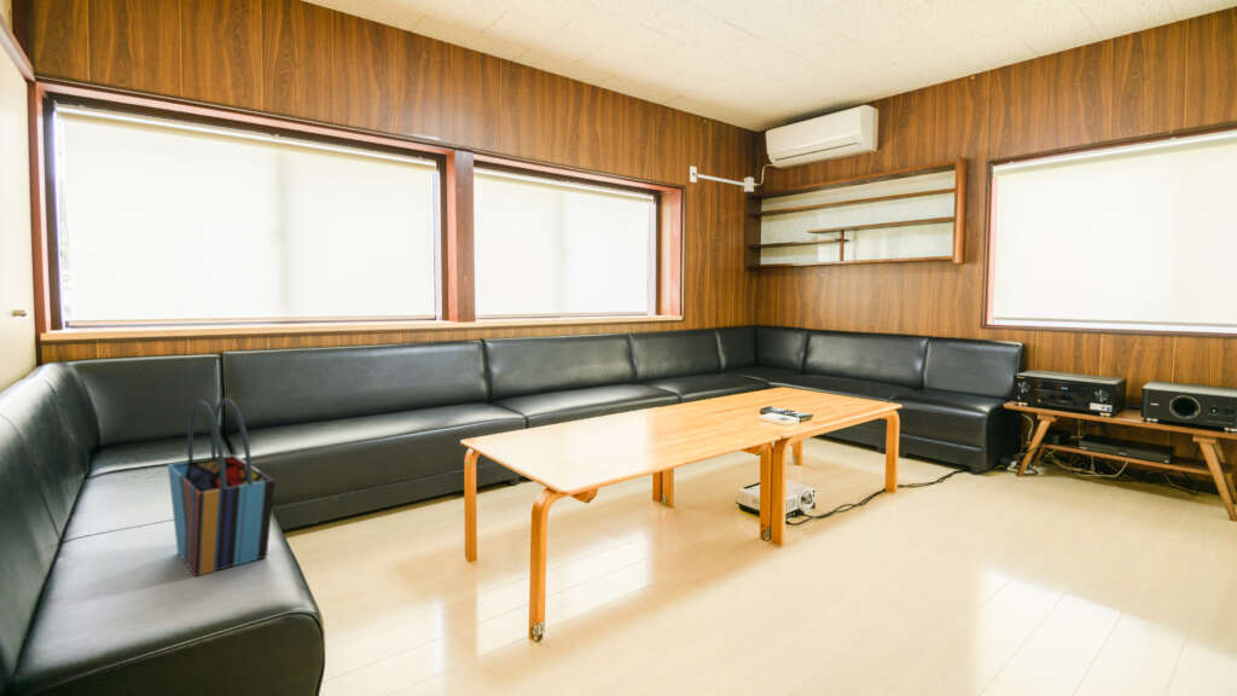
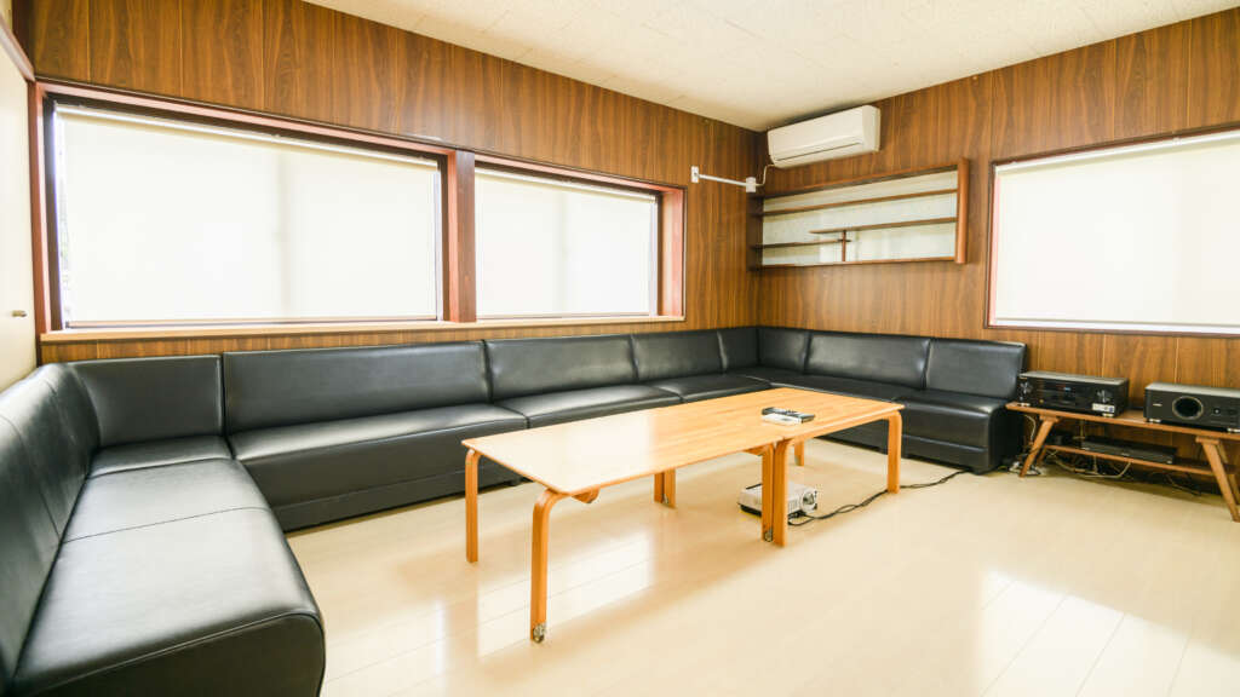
- tote bag [167,398,277,578]
